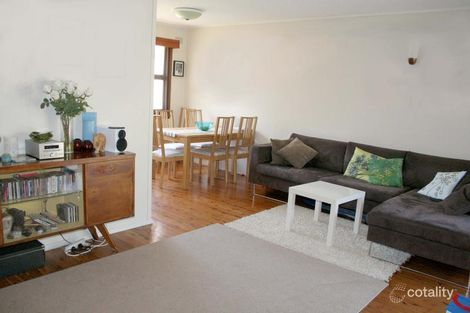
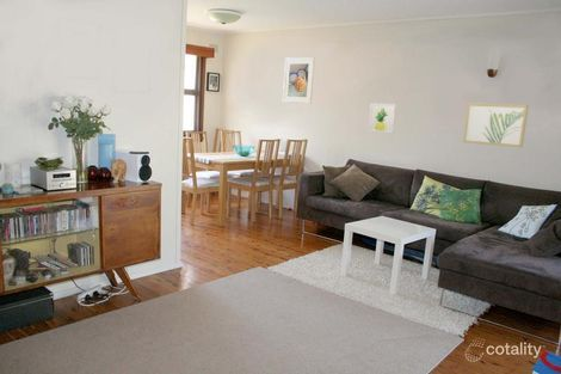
+ wall art [462,102,530,148]
+ wall art [366,102,397,134]
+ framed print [282,56,316,104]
